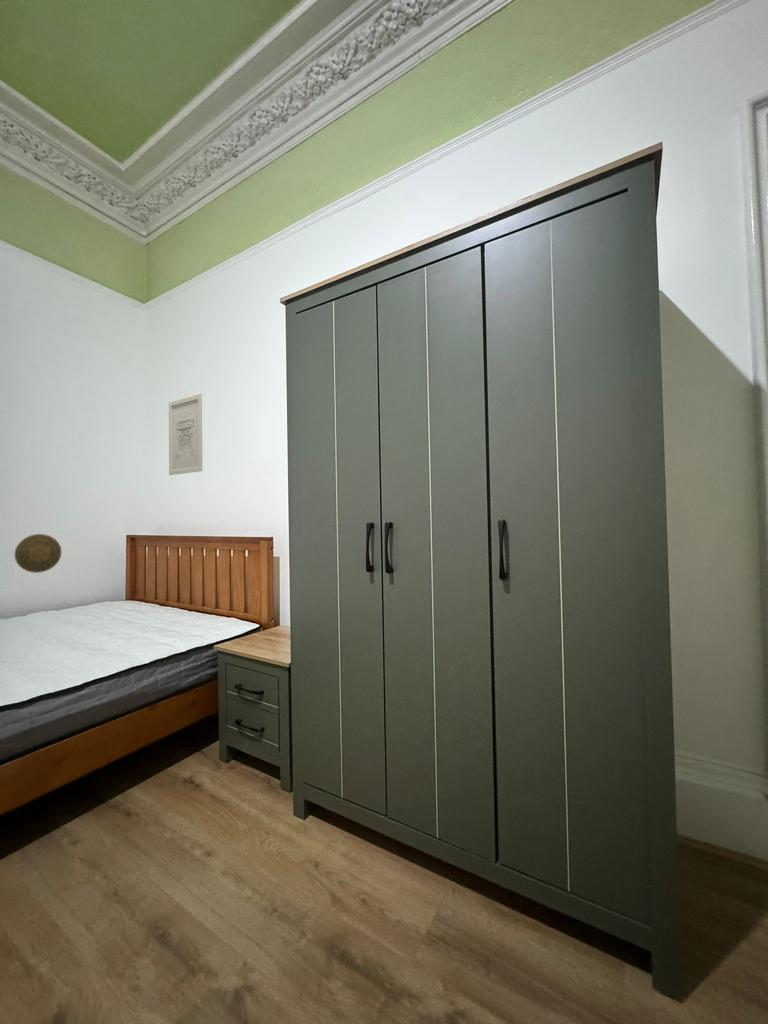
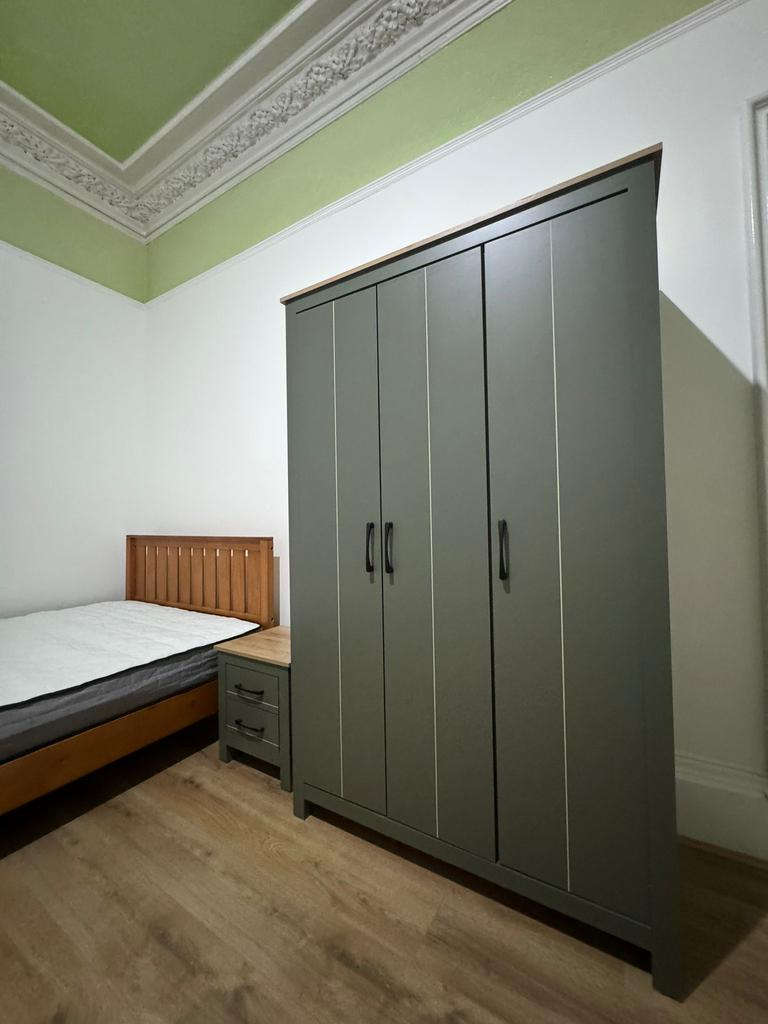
- decorative plate [14,533,63,574]
- wall art [168,393,204,476]
